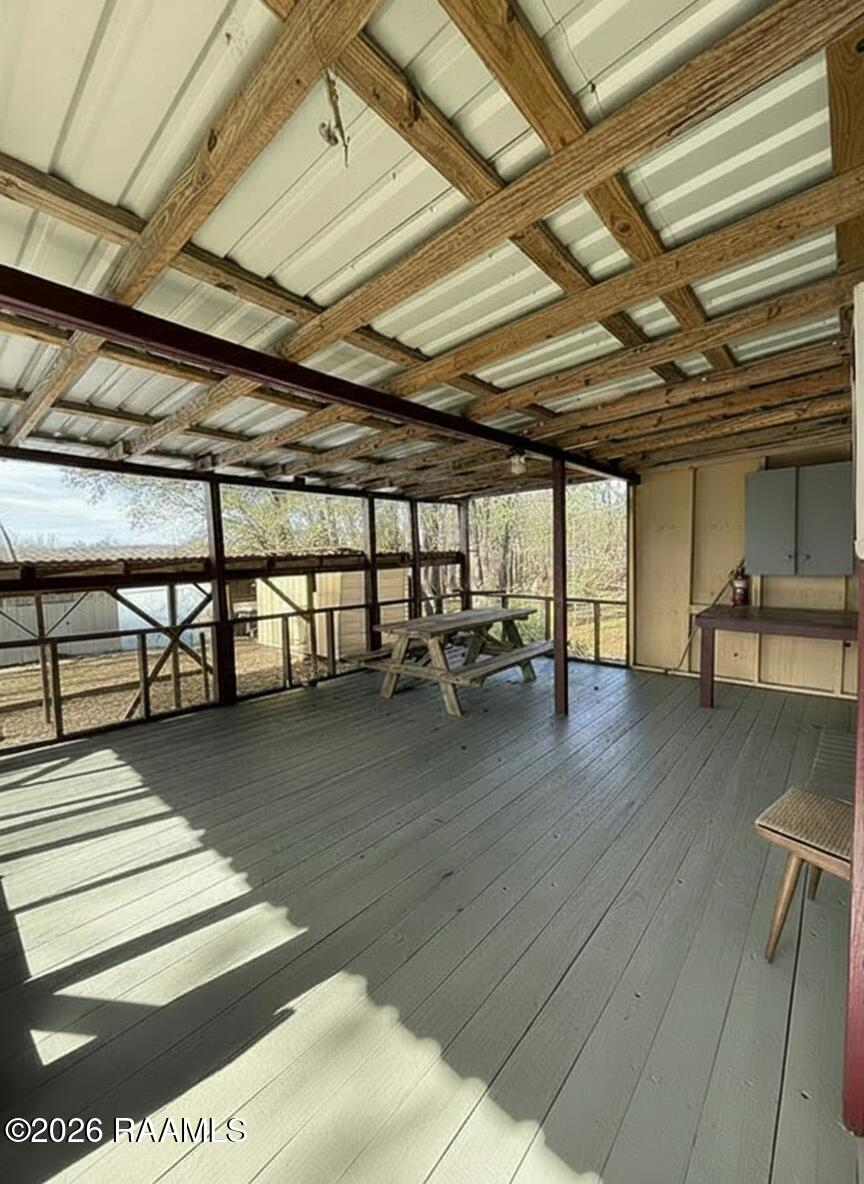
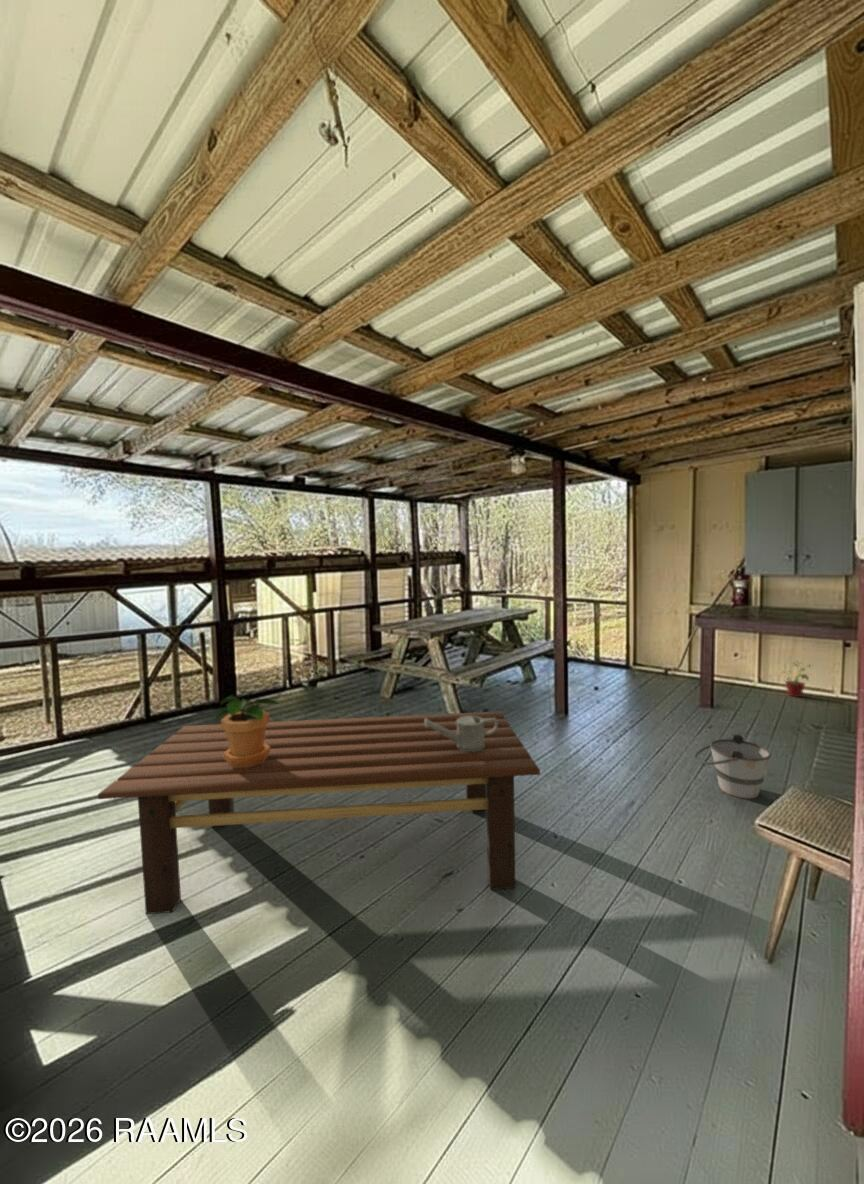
+ wooden bench [97,710,541,915]
+ bucket [693,733,773,799]
+ potted plant [781,659,815,698]
+ watering can [425,716,498,752]
+ potted plant [215,694,283,768]
